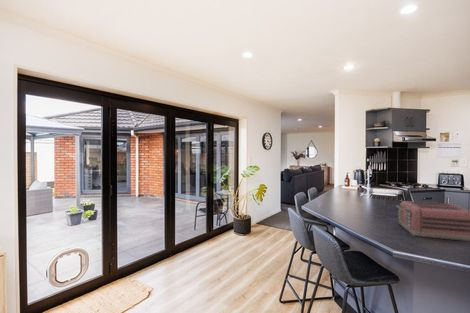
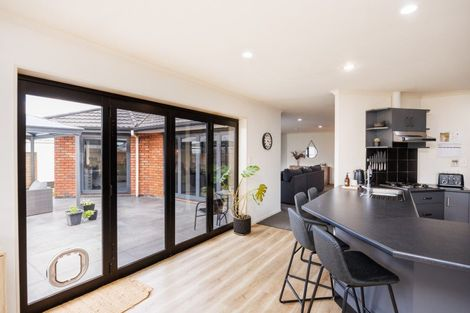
- toaster [395,200,470,242]
